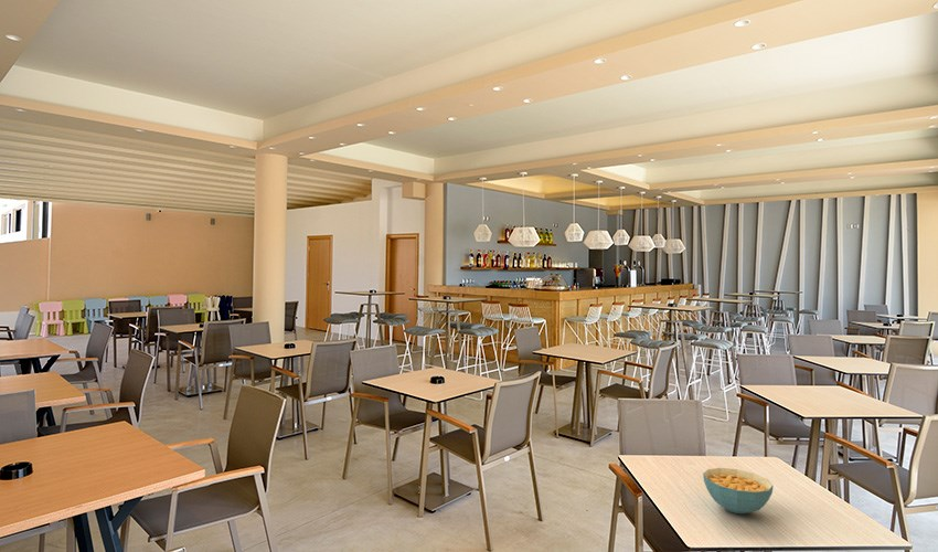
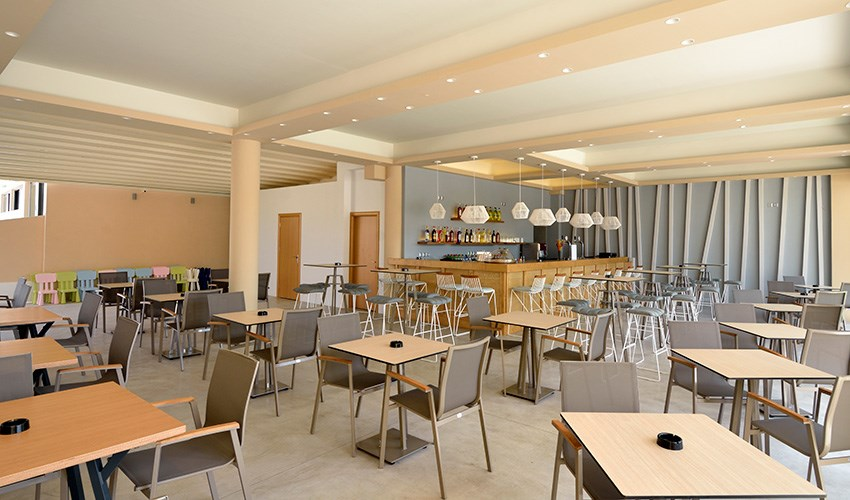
- cereal bowl [702,467,775,516]
